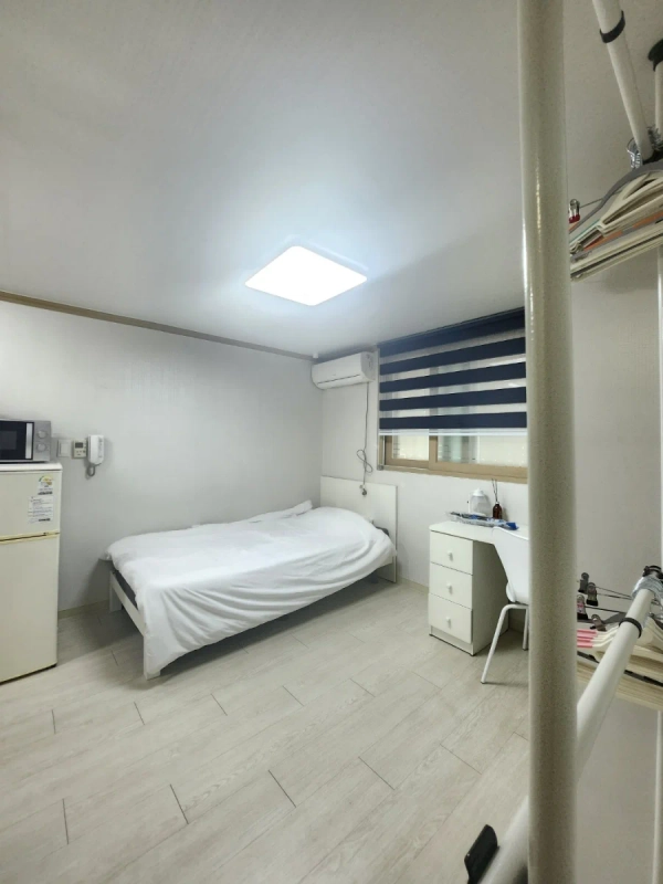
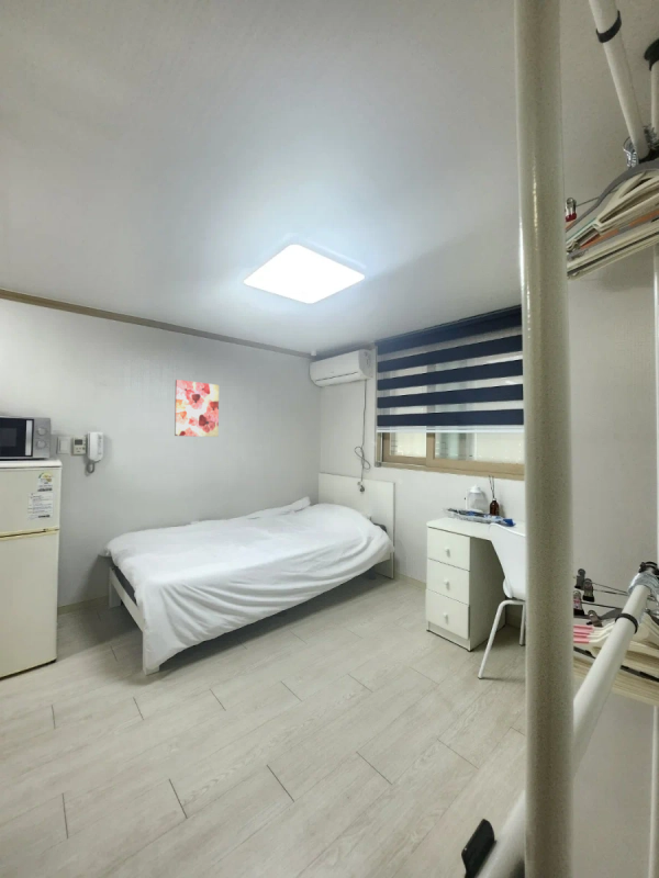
+ wall art [174,379,220,438]
